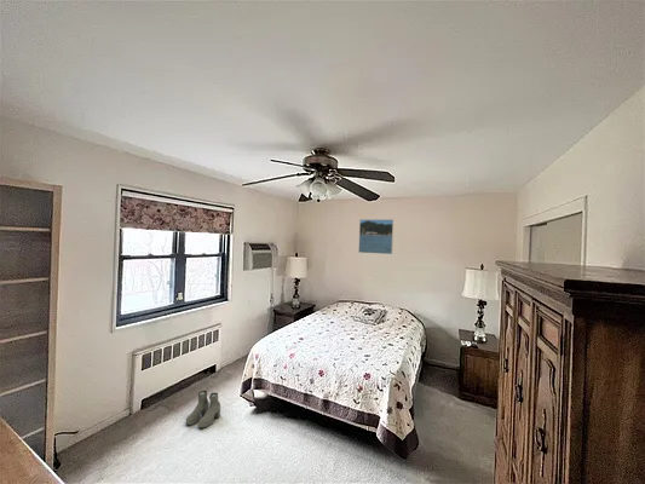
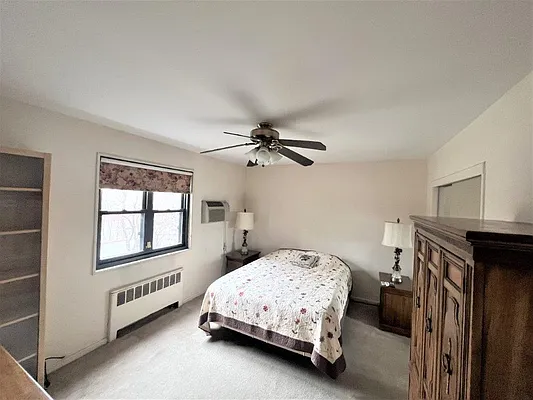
- boots [185,390,221,430]
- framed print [357,218,395,255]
